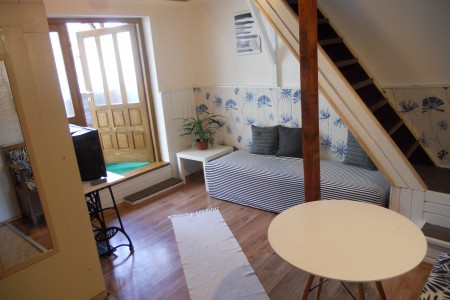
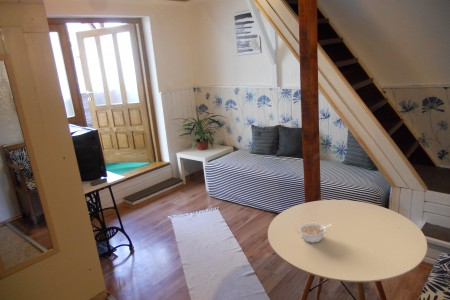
+ legume [298,222,333,244]
